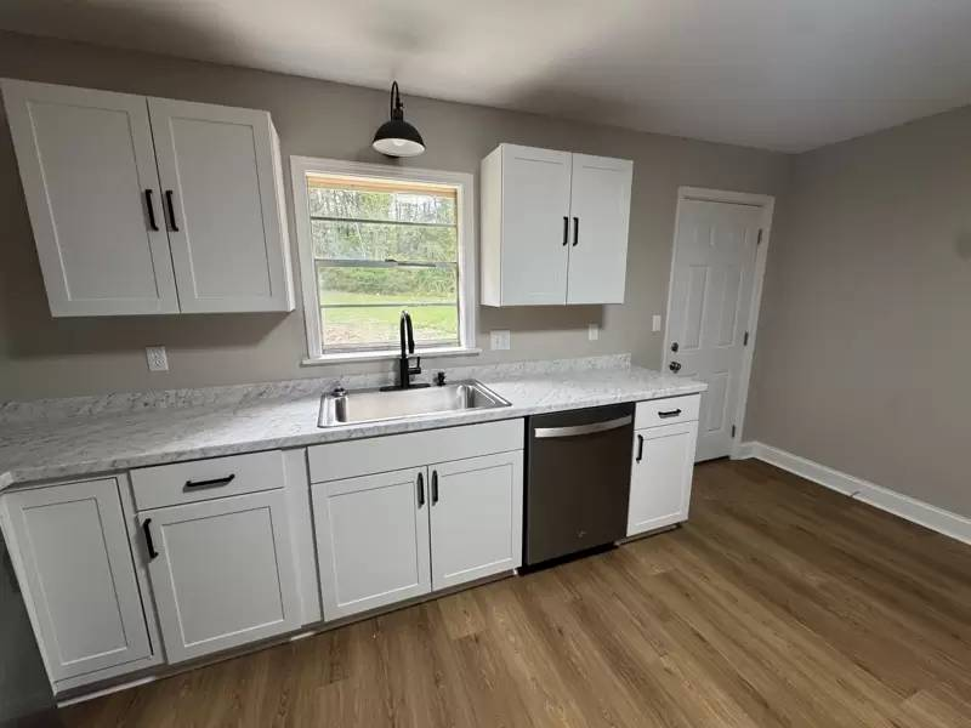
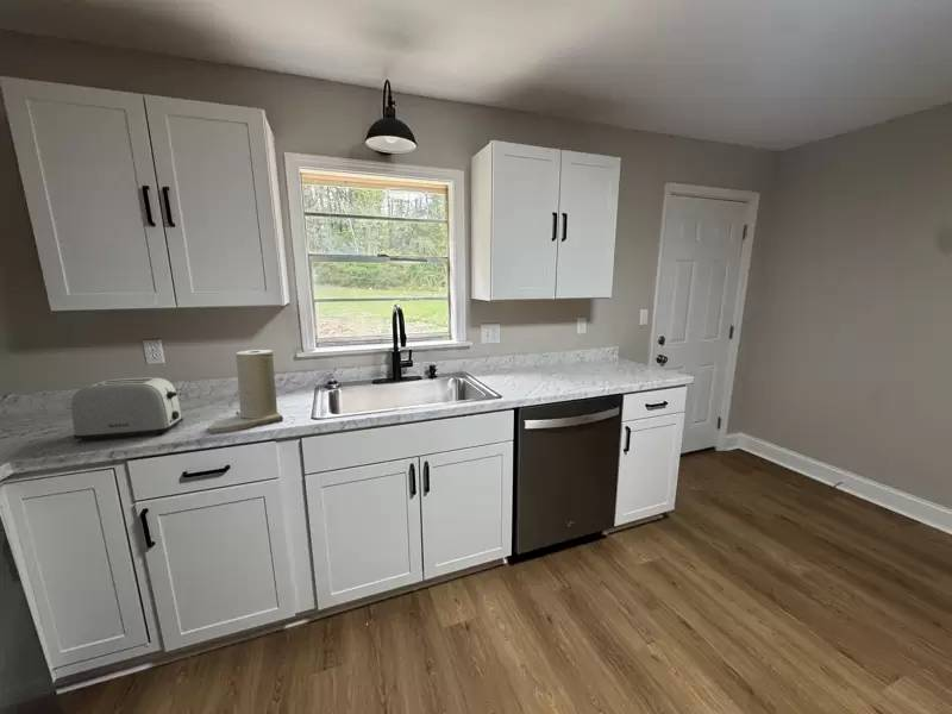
+ paper towel [208,349,284,434]
+ toaster [70,376,184,441]
